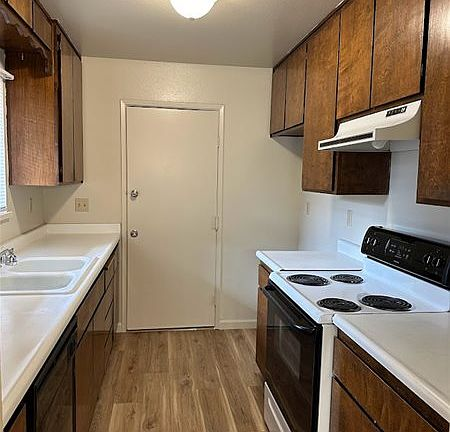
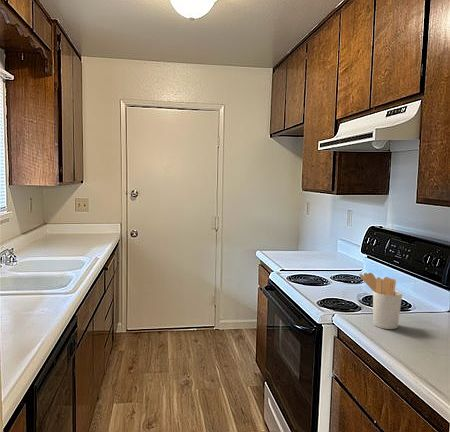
+ utensil holder [358,272,403,330]
